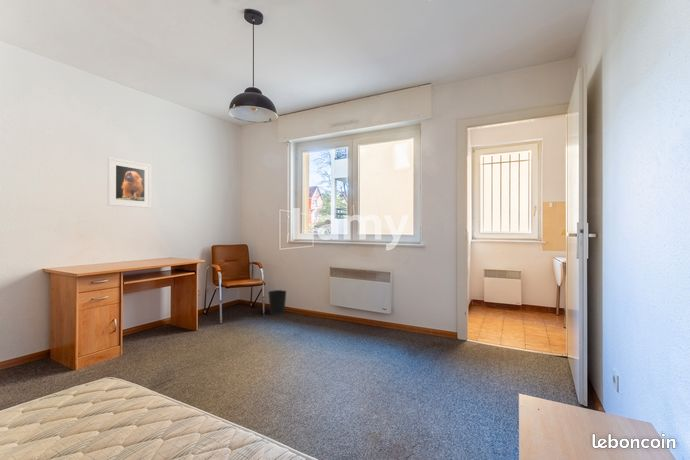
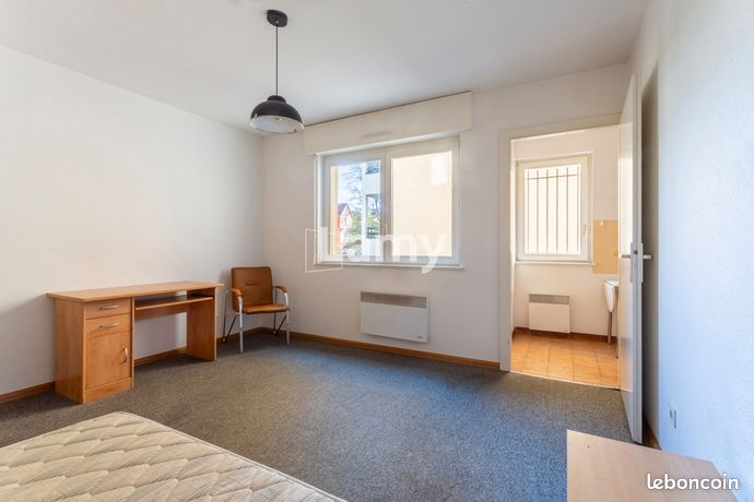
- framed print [107,156,152,209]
- wastebasket [267,289,288,316]
